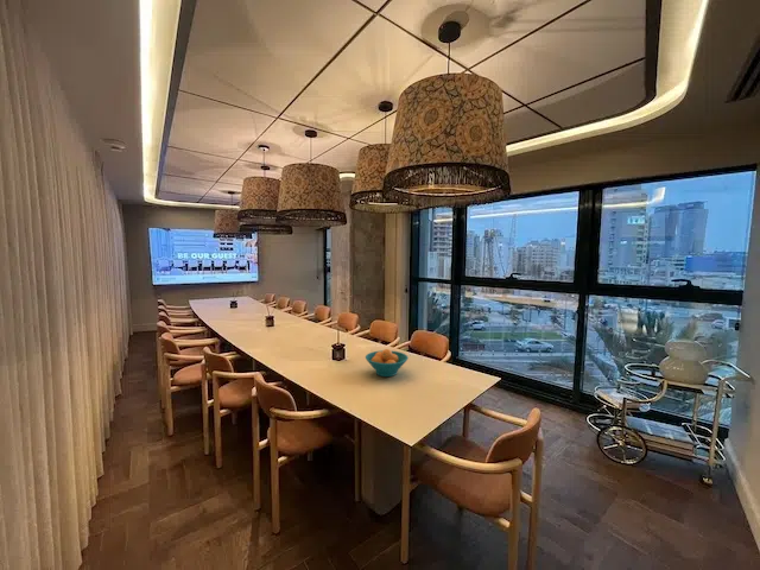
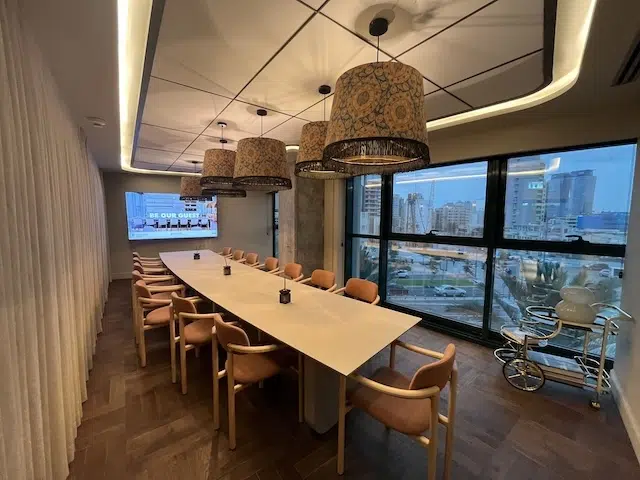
- fruit bowl [365,348,410,378]
